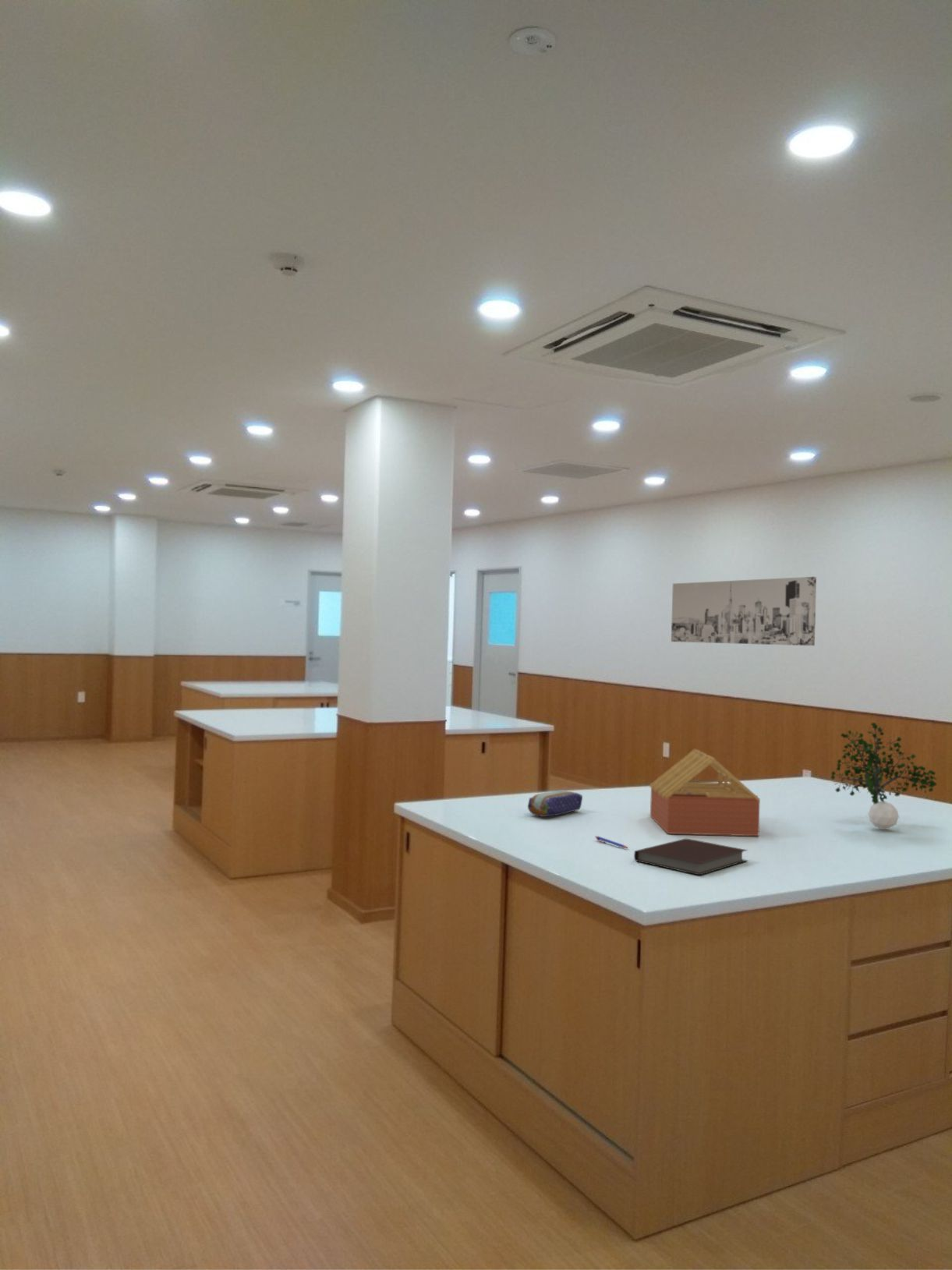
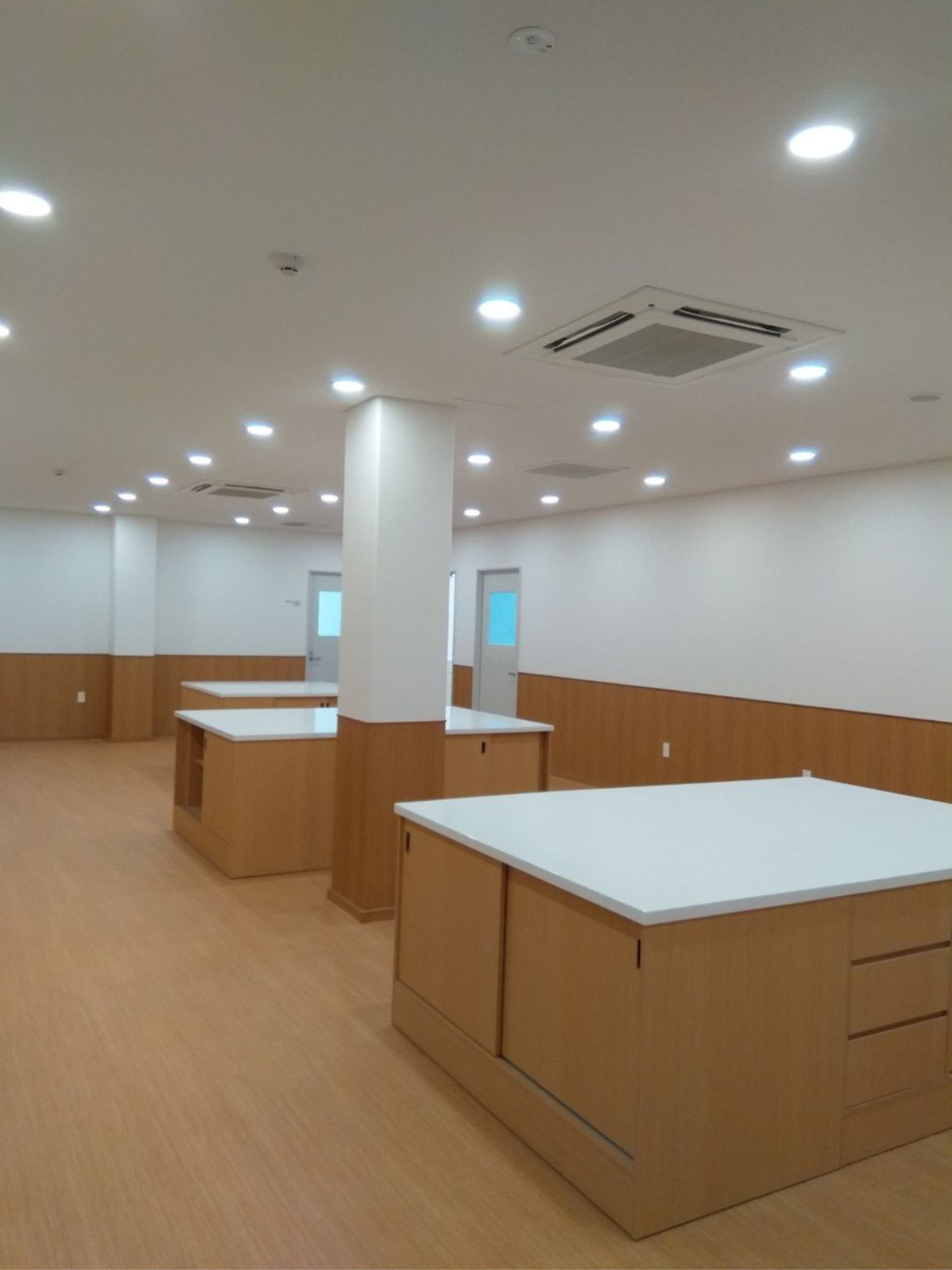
- notebook [633,838,749,876]
- pen [594,835,629,849]
- potted plant [830,722,938,830]
- wall art [671,576,817,646]
- pencil case [527,789,583,818]
- architectural model [649,748,761,837]
